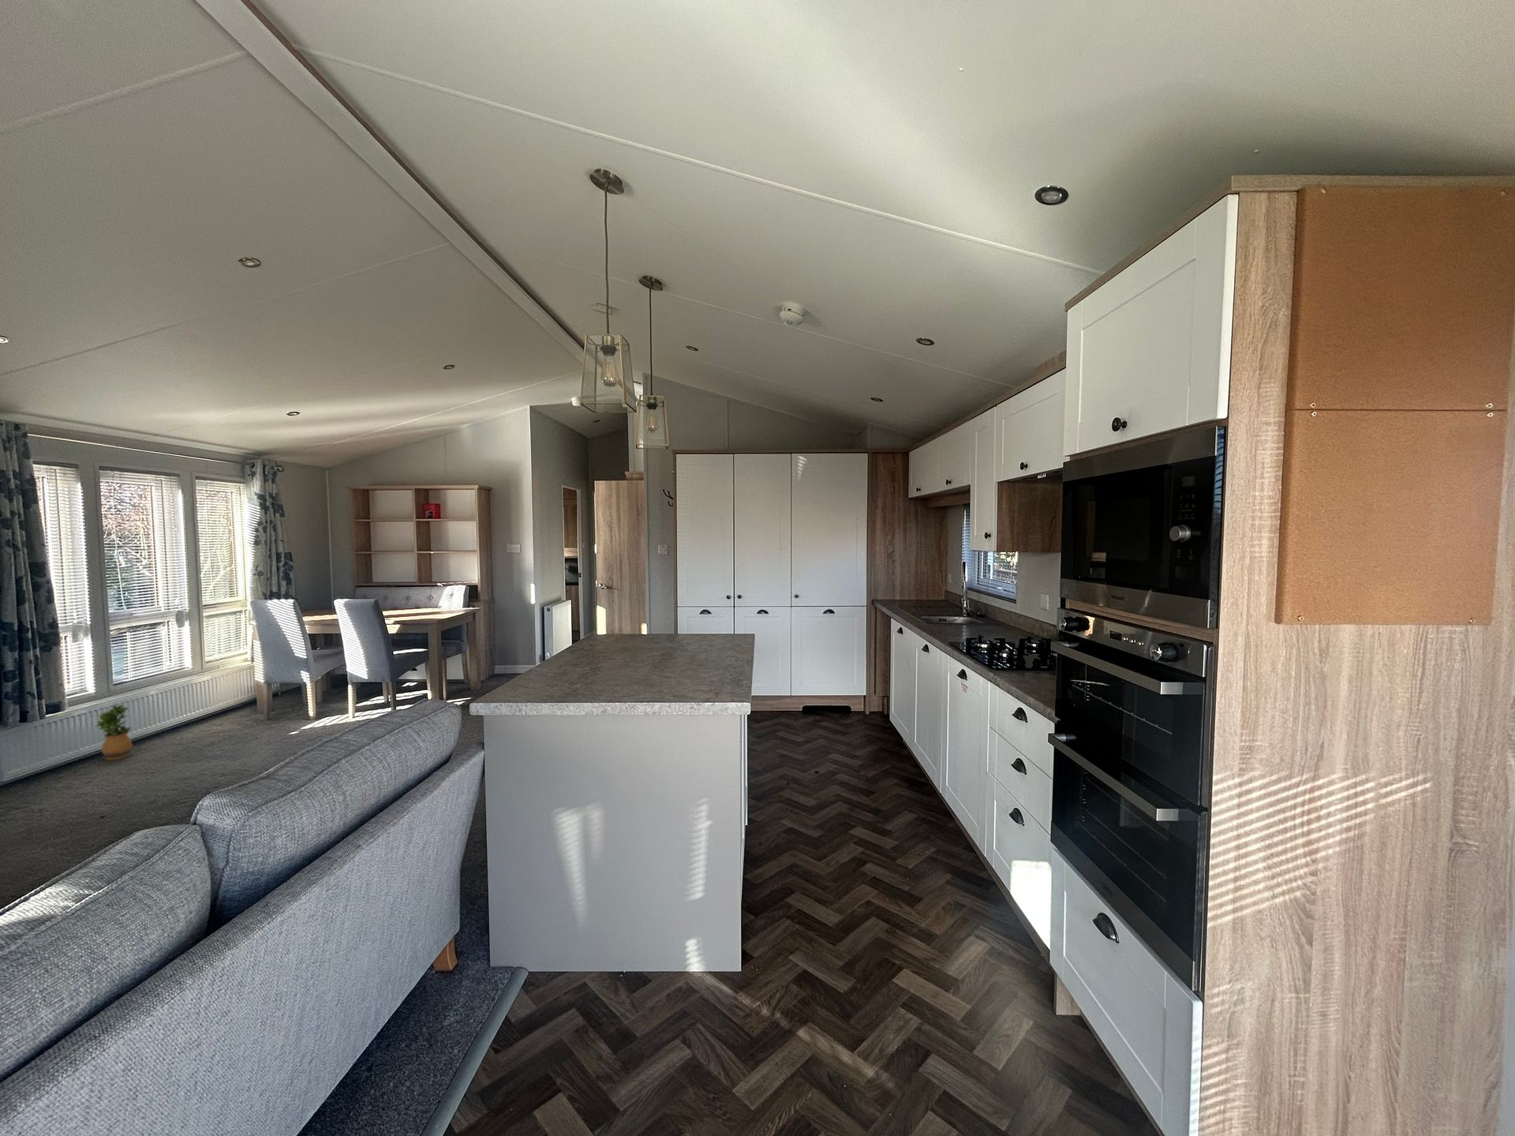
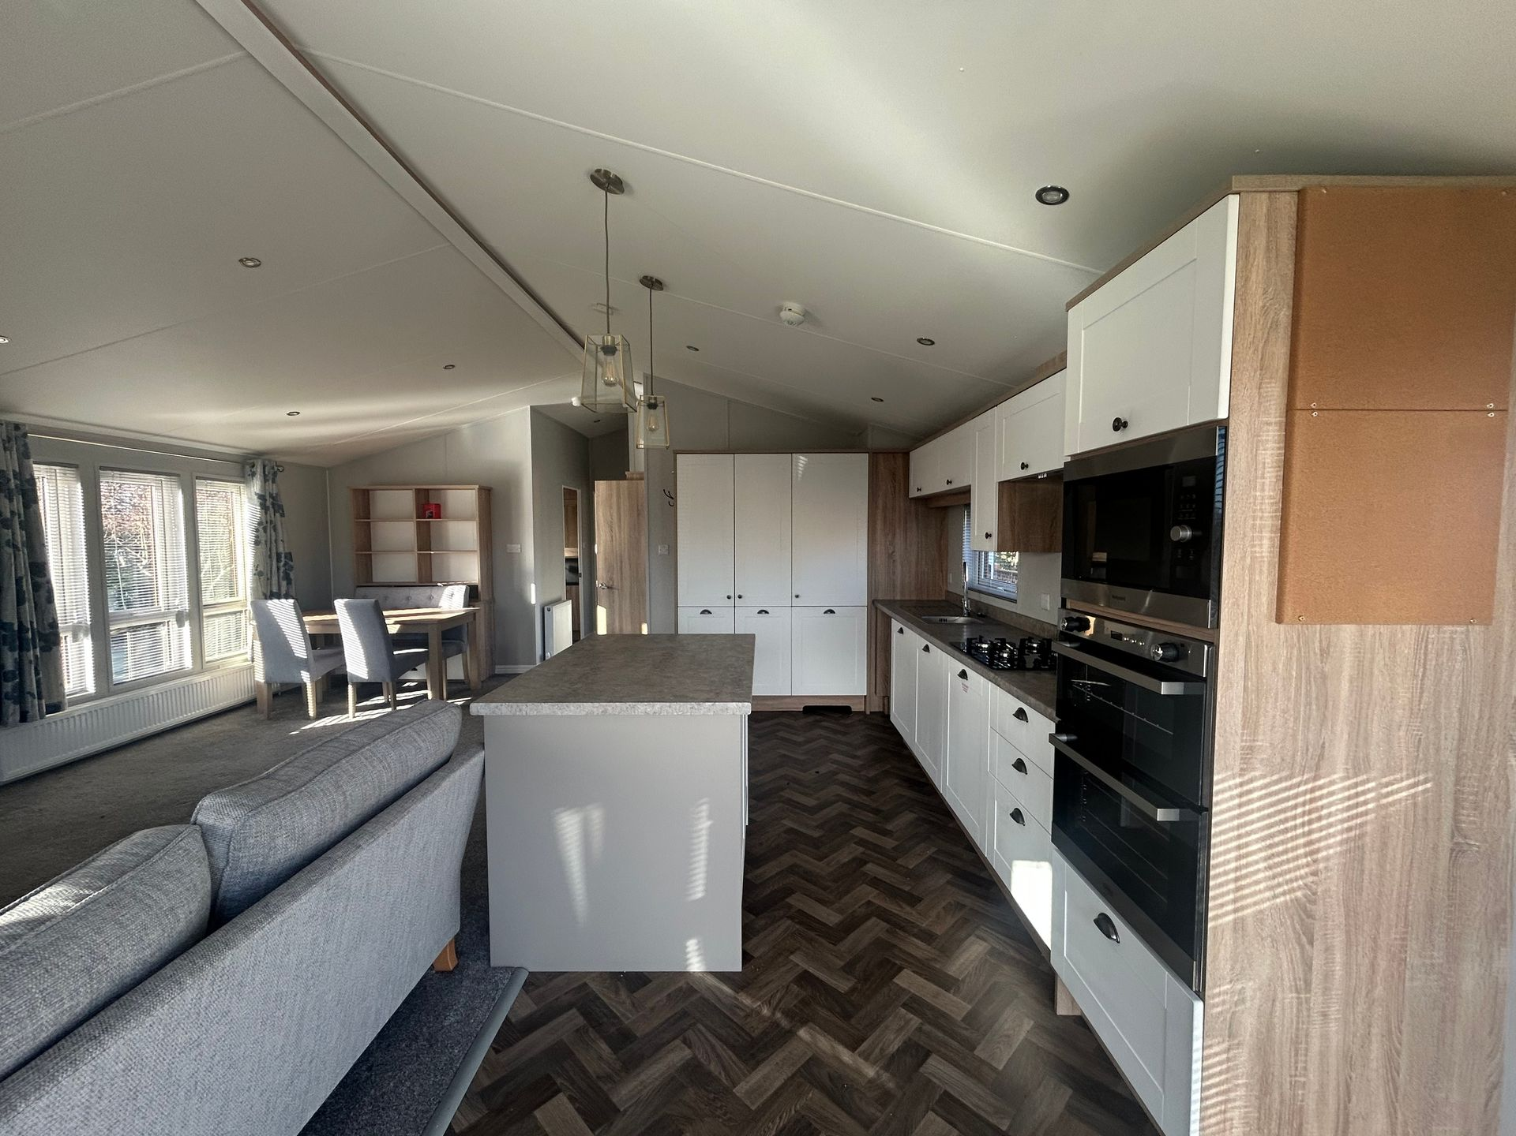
- potted plant [94,703,134,760]
